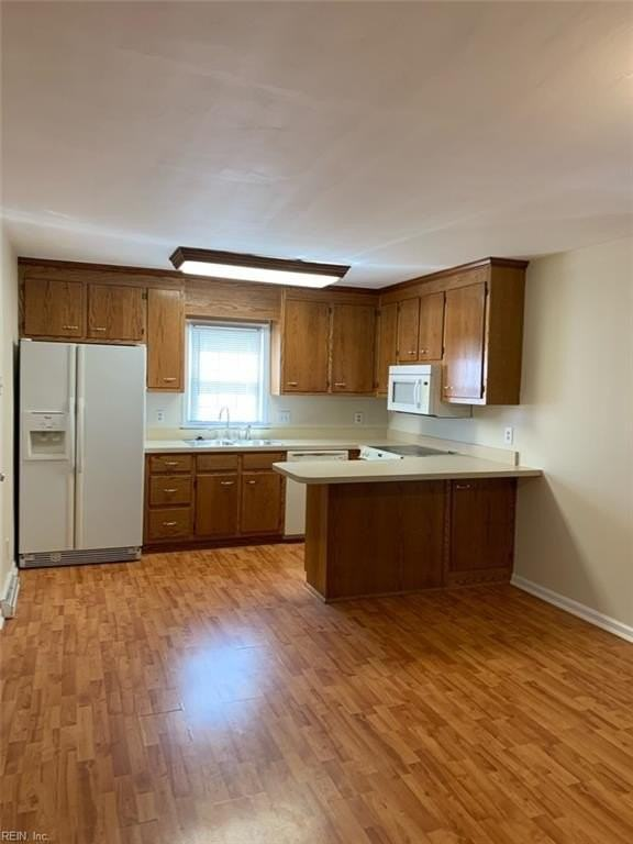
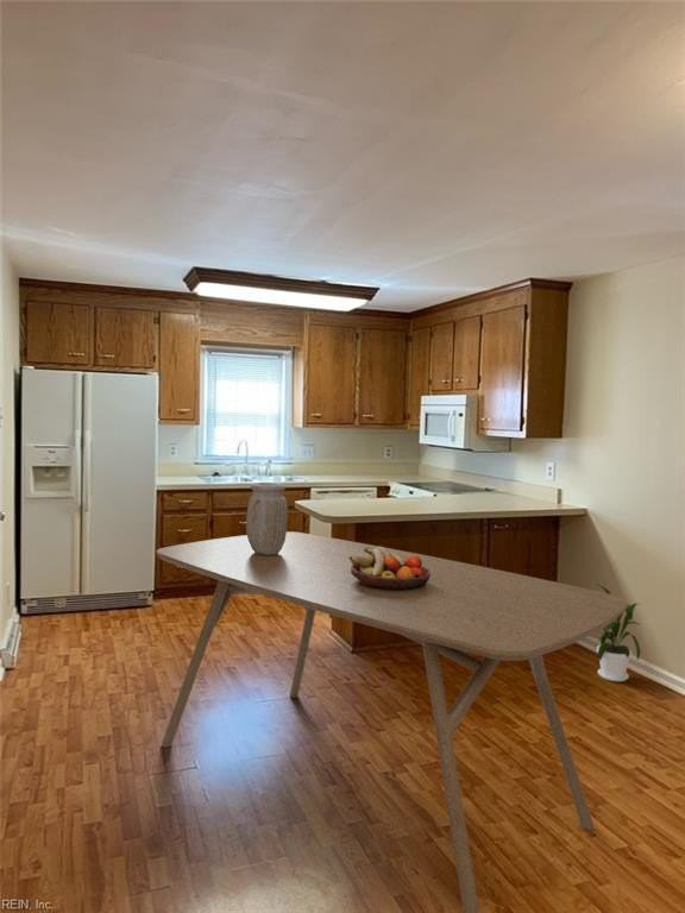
+ dining table [156,530,629,913]
+ vase [245,481,289,555]
+ fruit bowl [350,546,431,591]
+ house plant [595,583,642,682]
